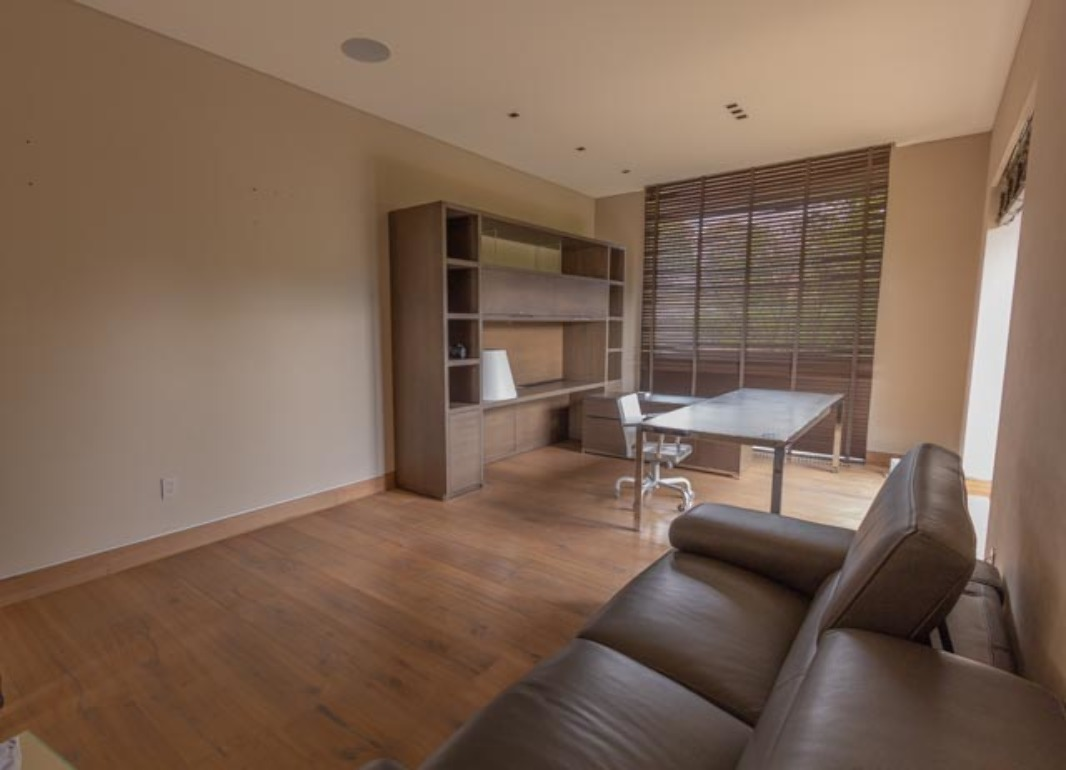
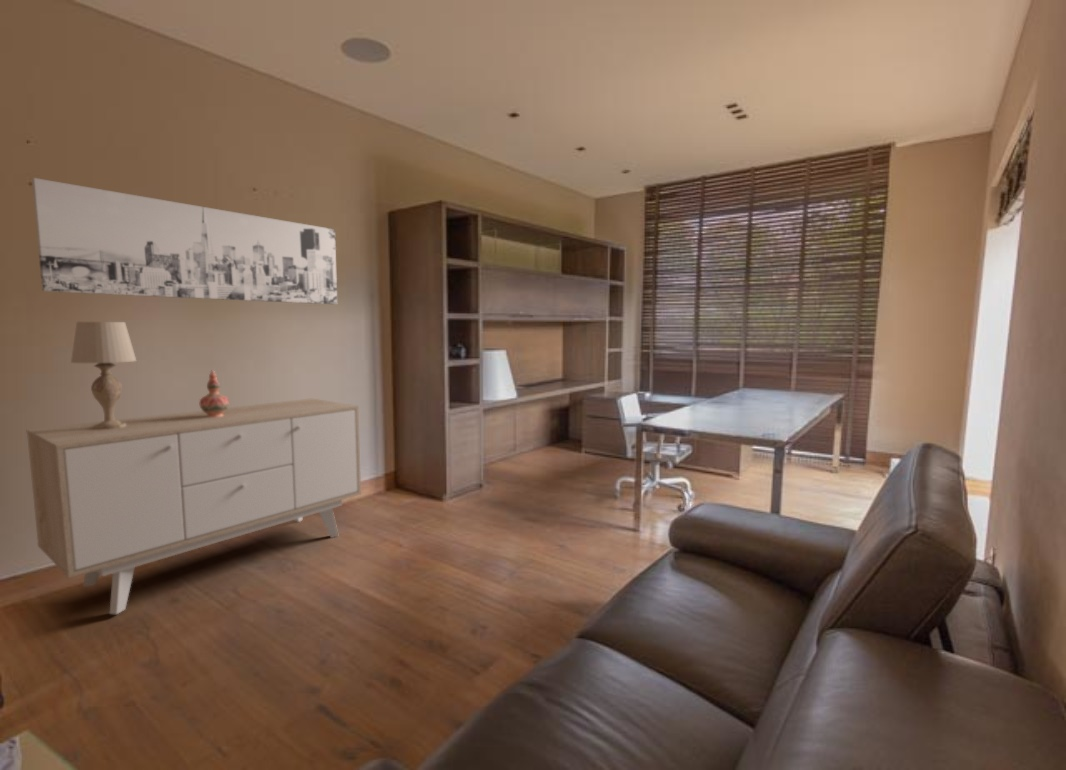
+ decorative vase [199,369,230,417]
+ table lamp [70,321,137,429]
+ wall art [31,177,338,305]
+ sideboard [26,398,362,616]
